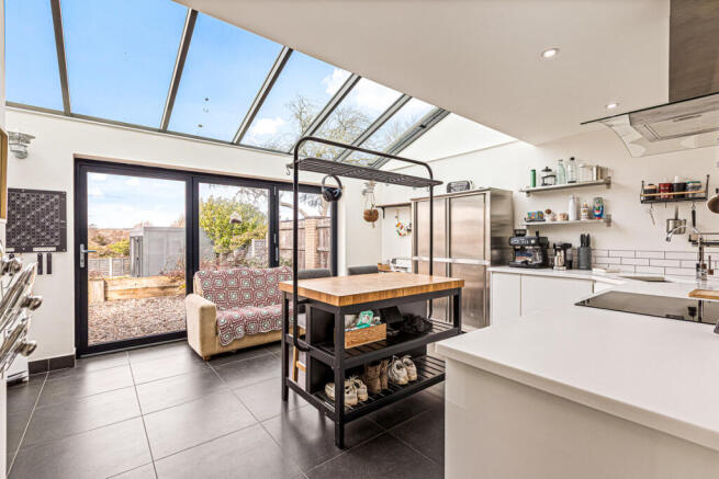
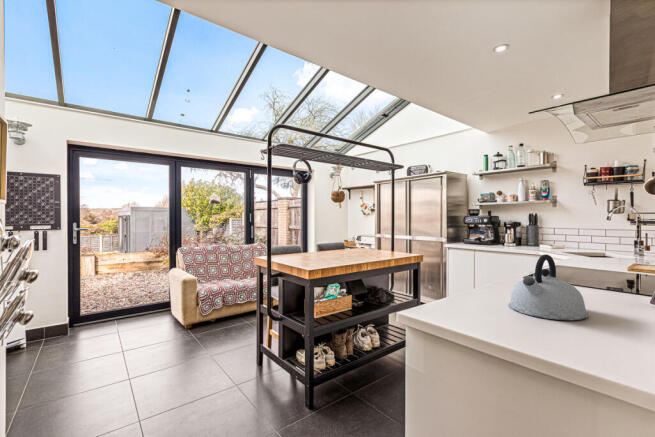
+ kettle [508,253,589,321]
